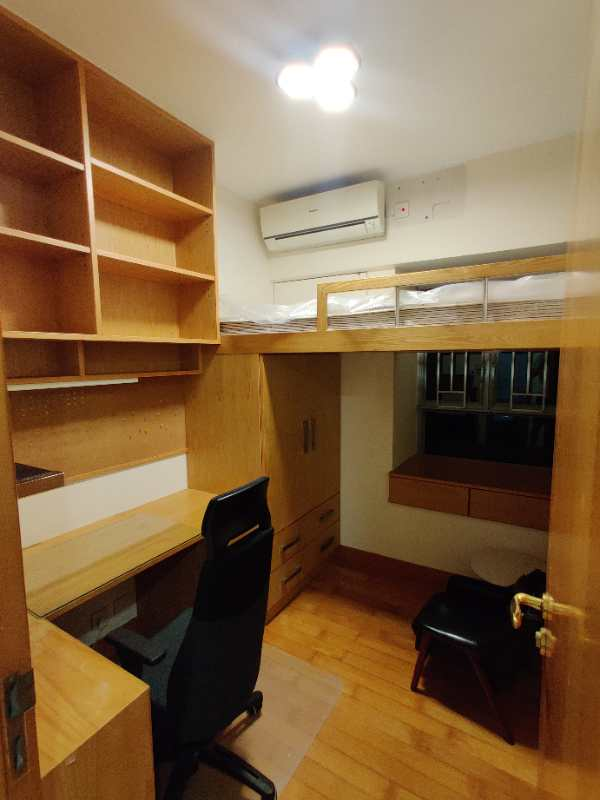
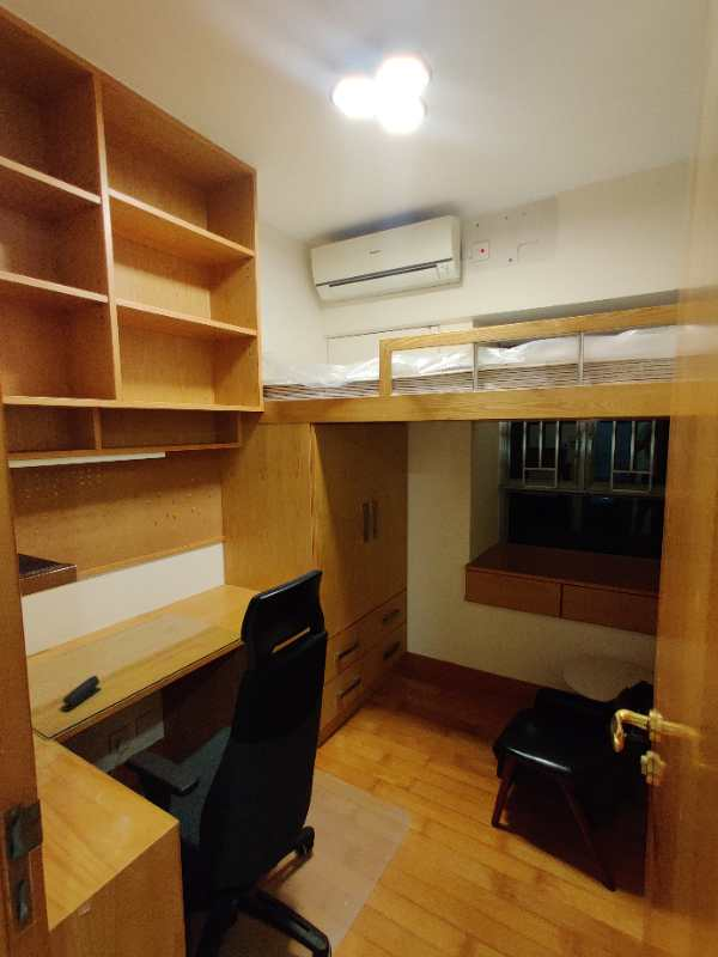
+ stapler [61,675,102,711]
